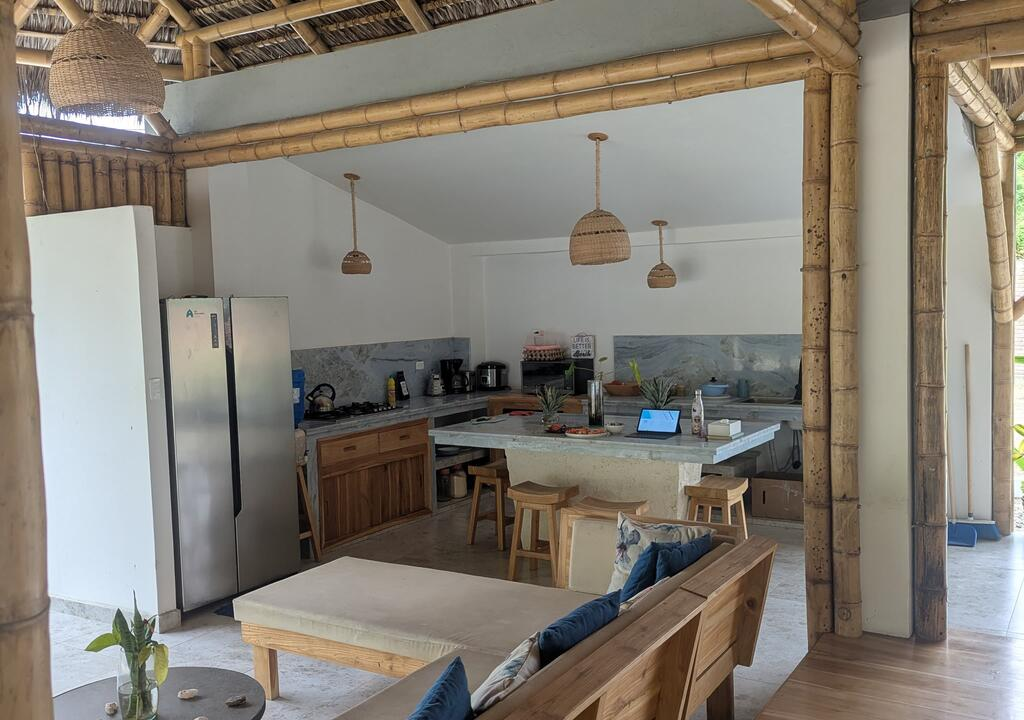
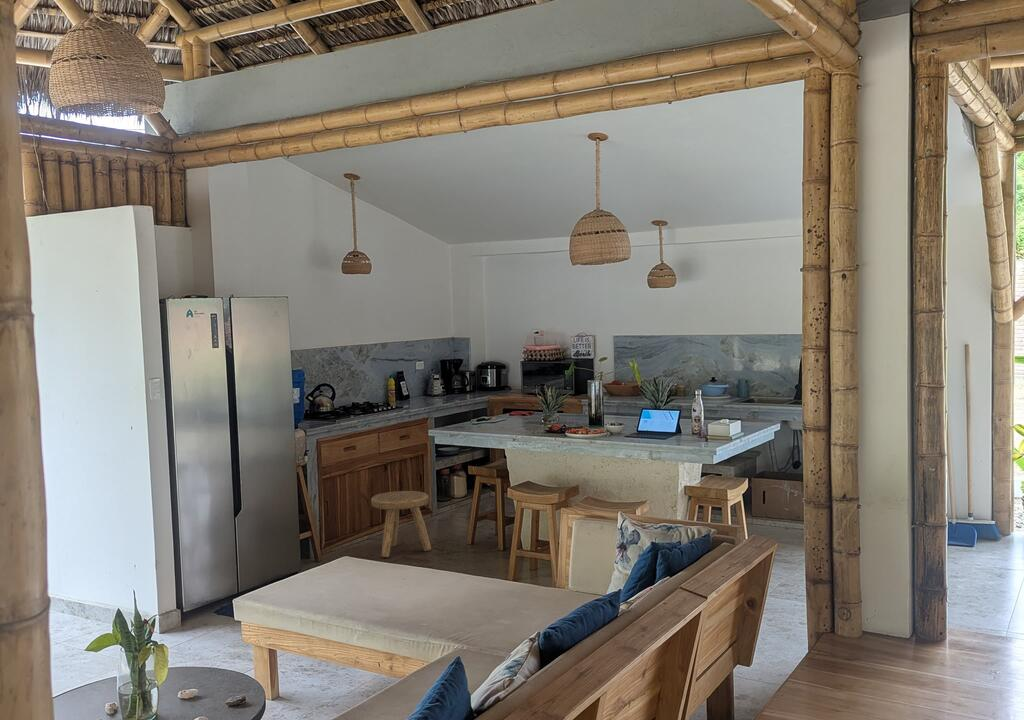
+ stool [370,490,432,558]
